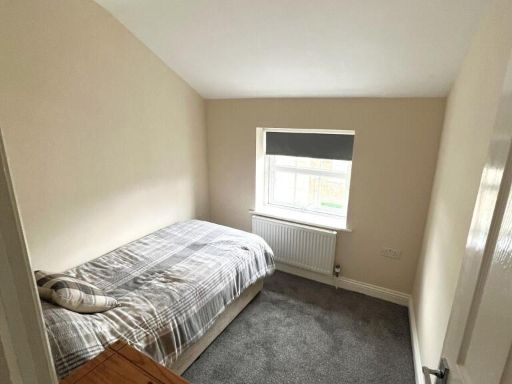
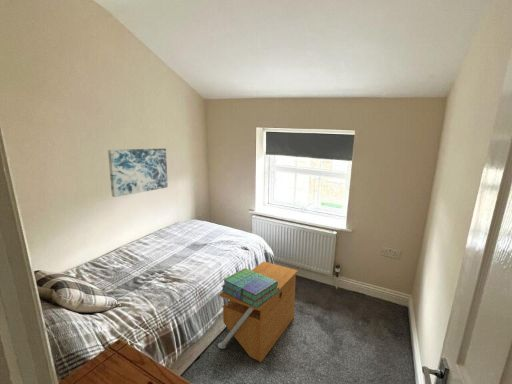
+ wall art [107,148,169,198]
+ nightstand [217,260,299,363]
+ stack of books [220,267,279,308]
